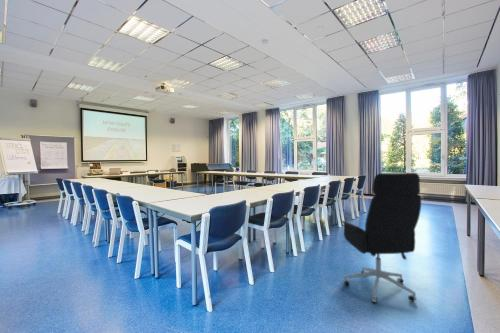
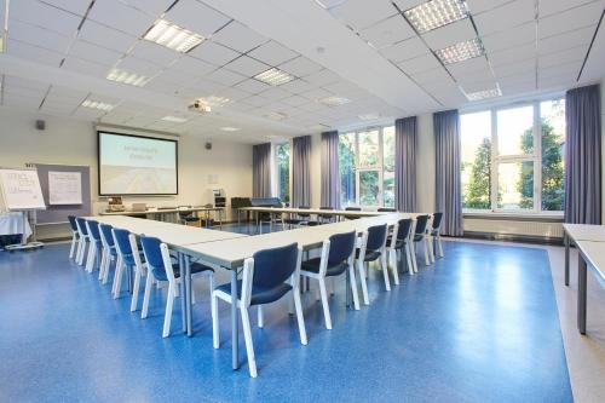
- office chair [341,172,422,304]
